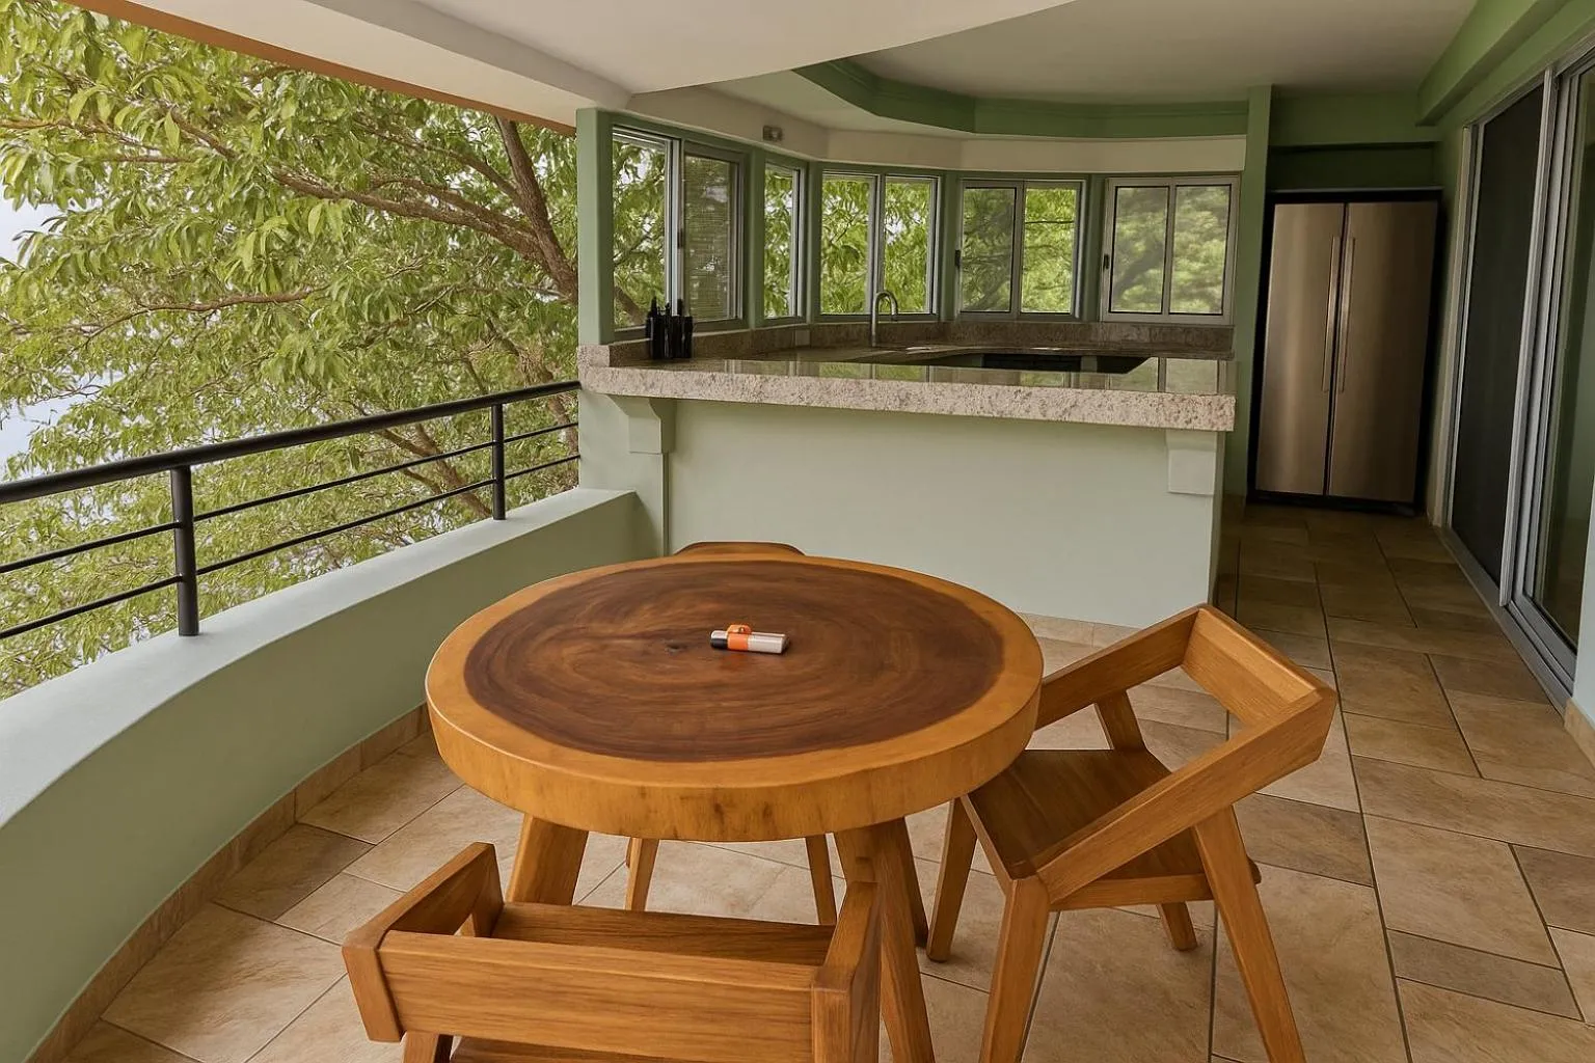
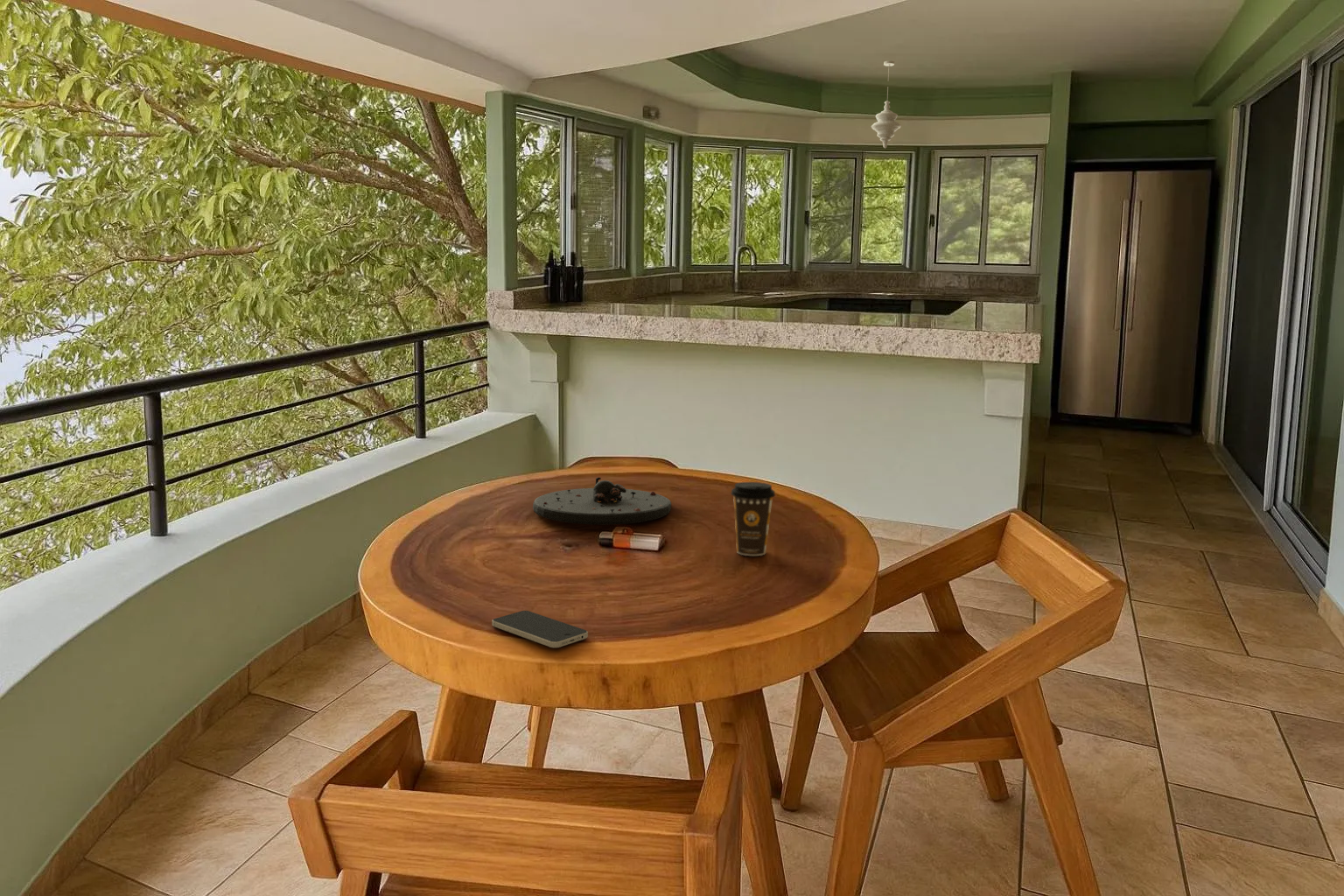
+ coffee cup [730,481,776,556]
+ smartphone [491,610,589,648]
+ pendant light [871,59,902,149]
+ plate [532,477,672,526]
